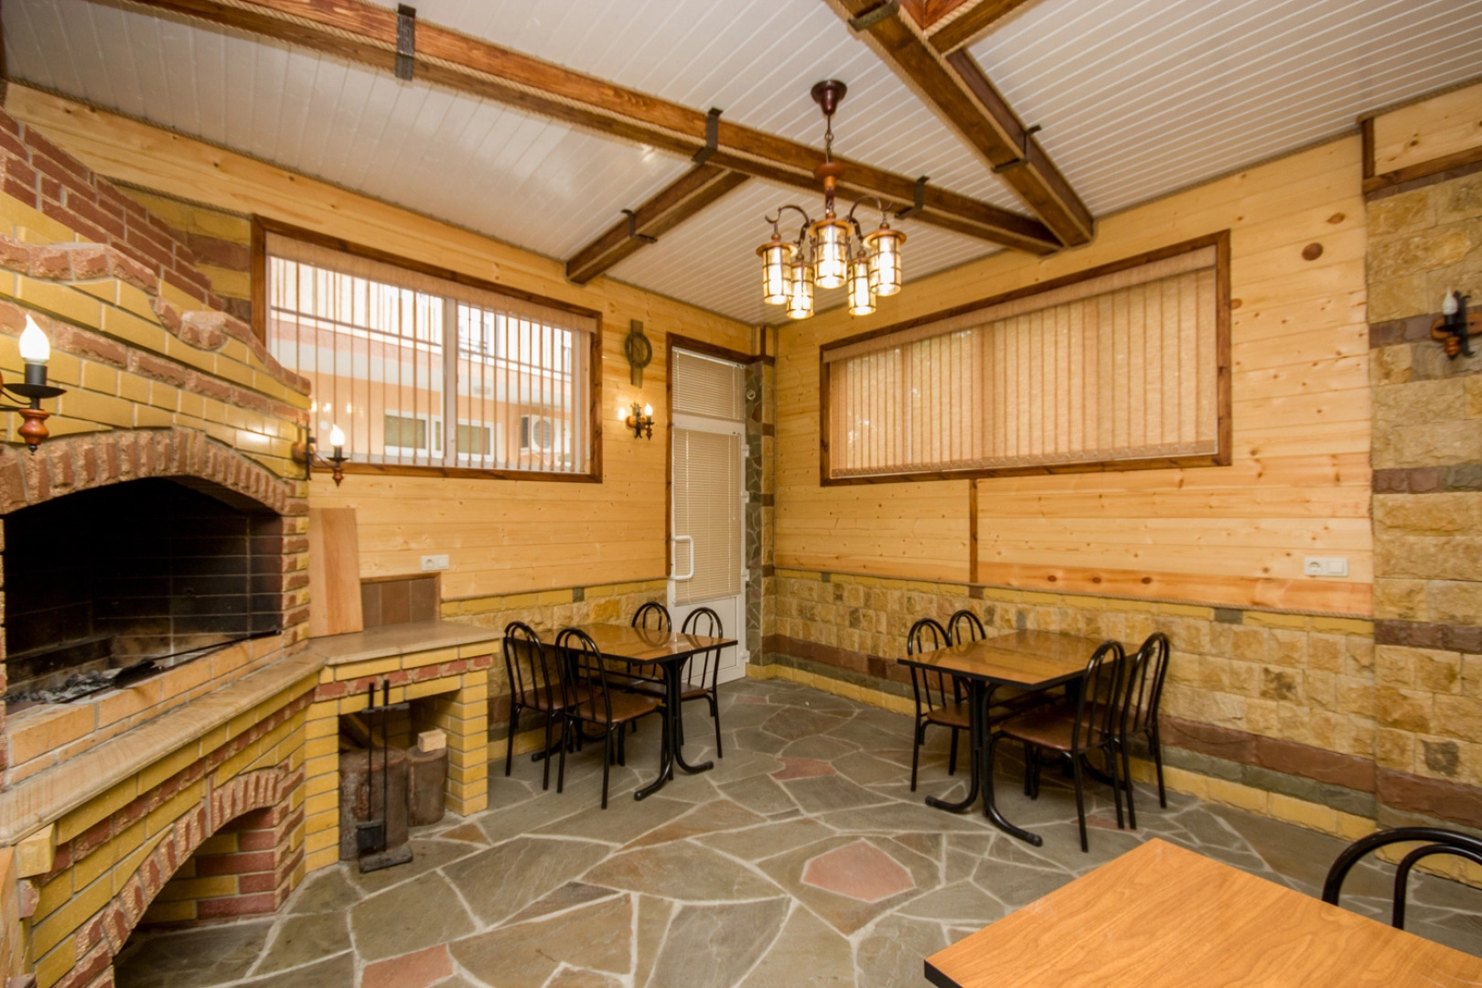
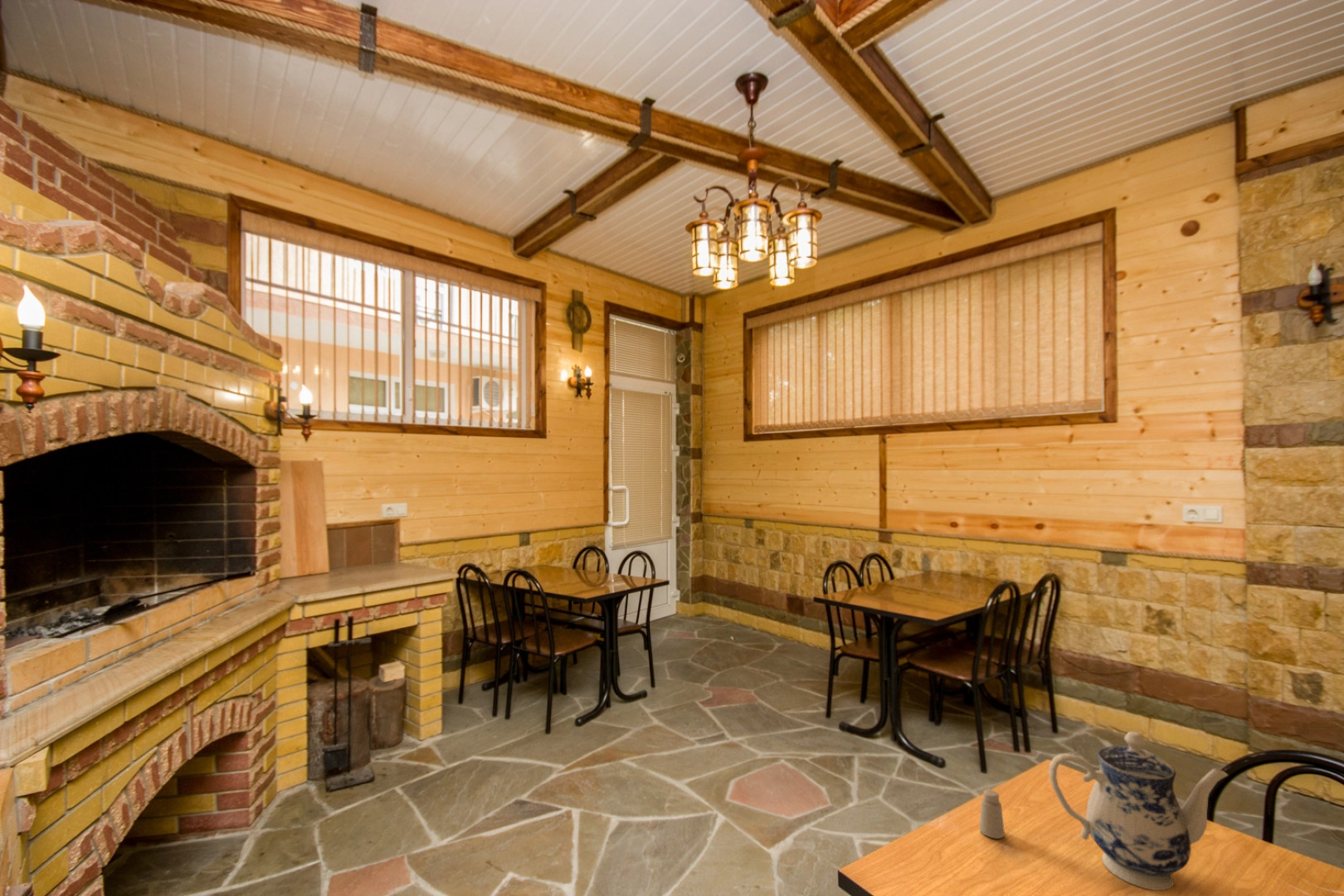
+ saltshaker [979,788,1006,840]
+ teapot [1048,731,1230,891]
